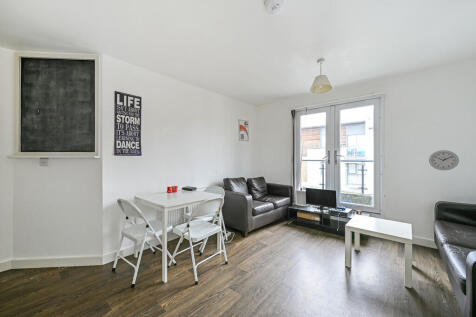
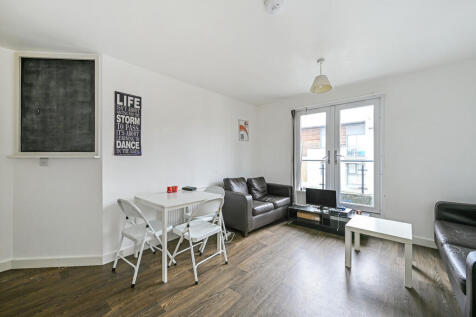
- wall clock [428,149,460,171]
